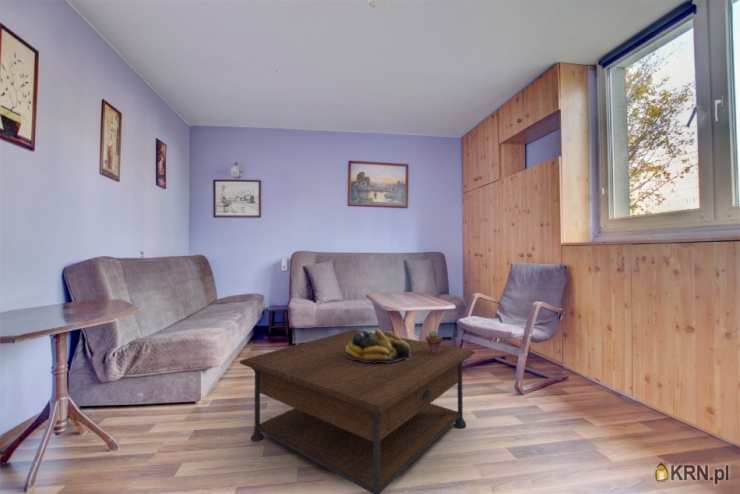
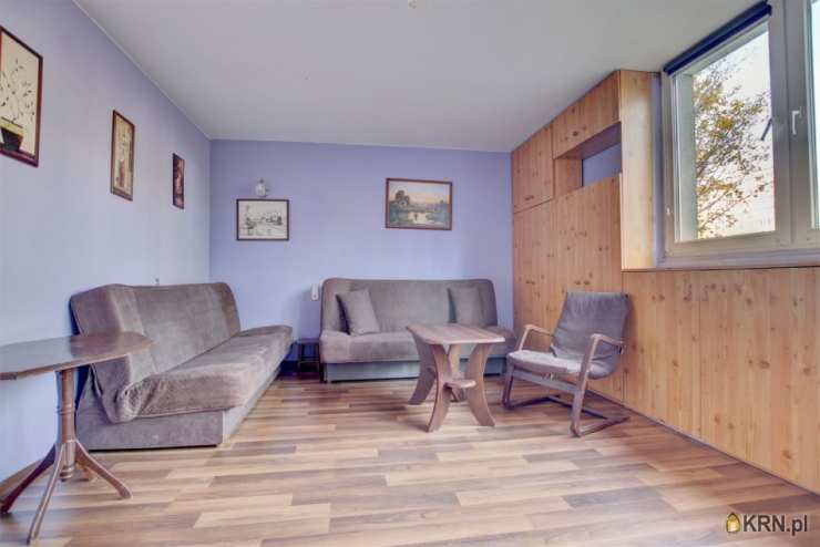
- potted succulent [425,329,443,354]
- fruit bowl [345,328,411,363]
- coffee table [239,329,476,494]
